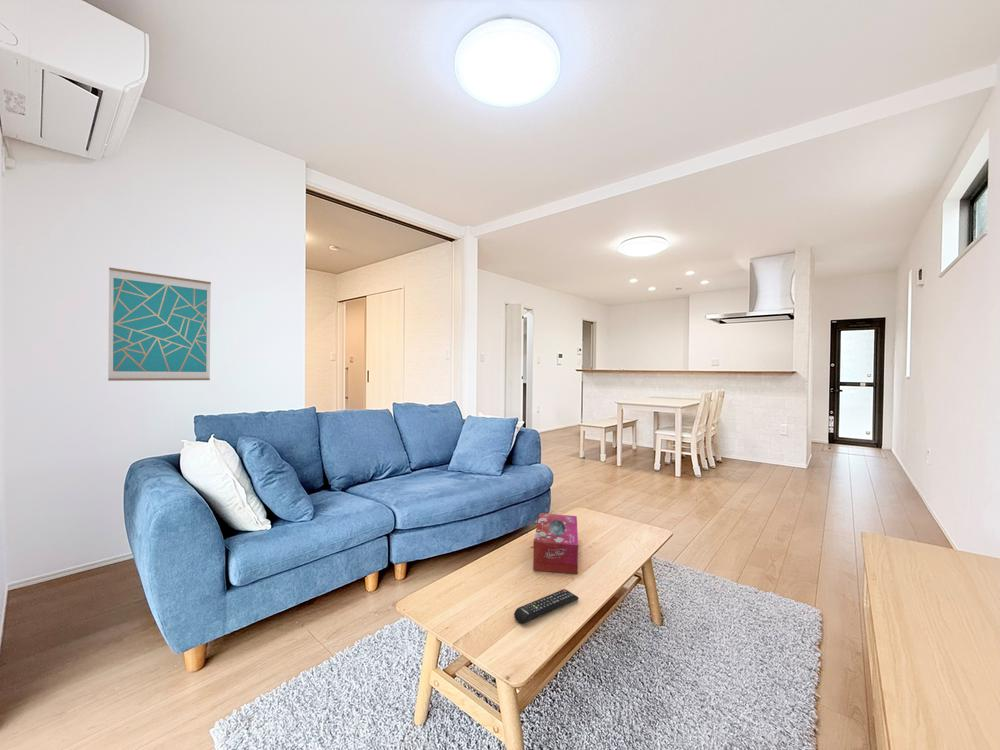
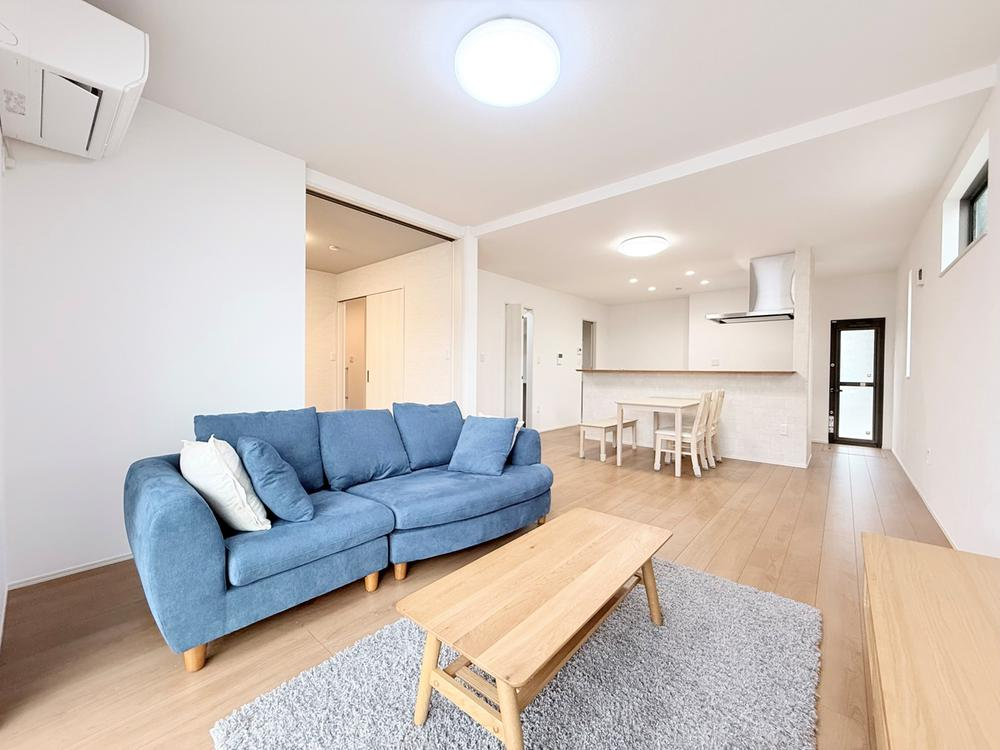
- tissue box [532,512,579,575]
- wall art [107,266,212,382]
- remote control [513,588,580,625]
